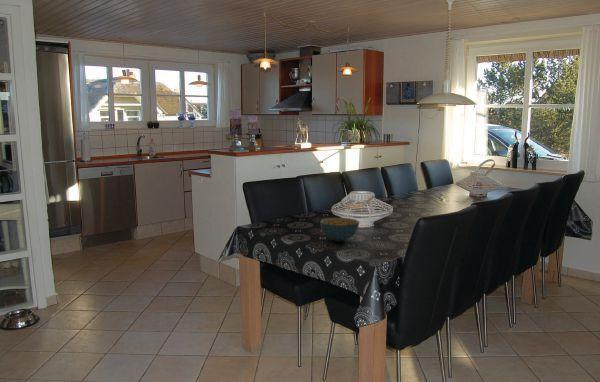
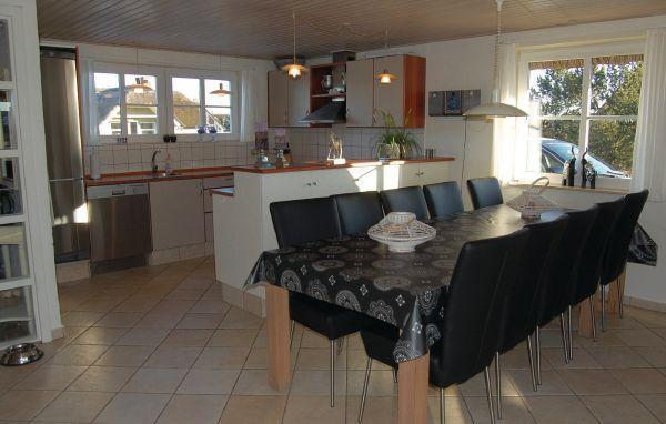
- cereal bowl [319,217,360,242]
